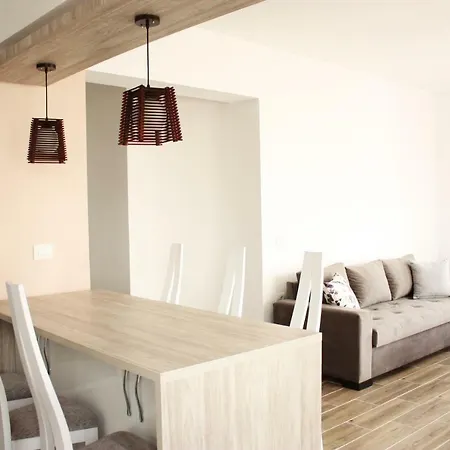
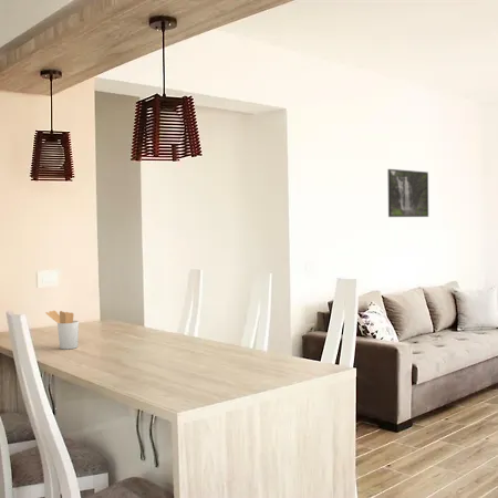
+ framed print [386,168,429,218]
+ utensil holder [44,310,80,350]
